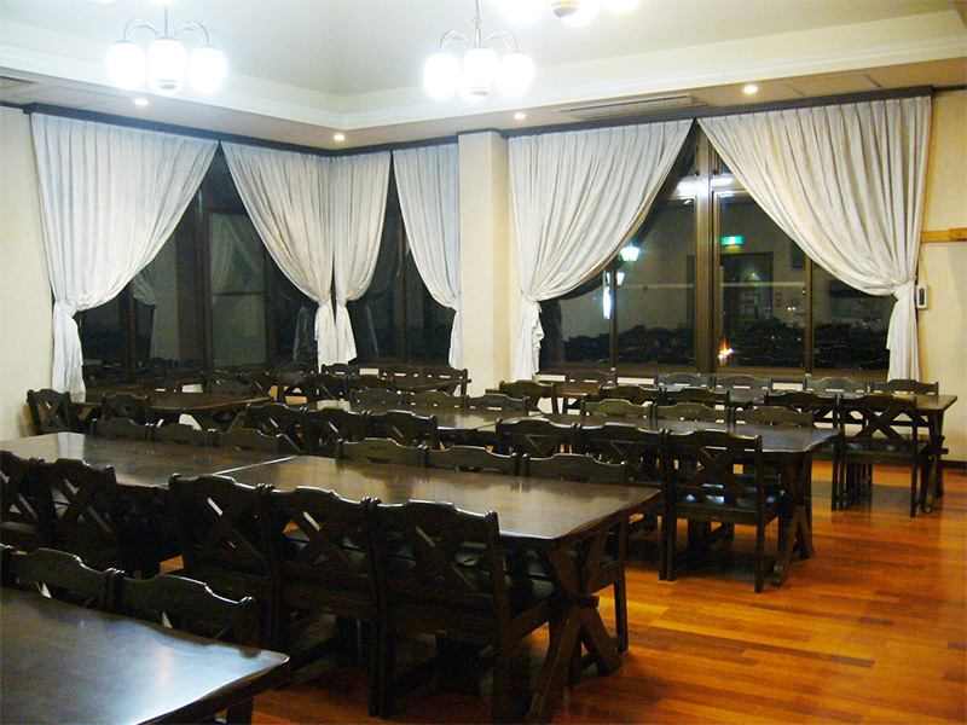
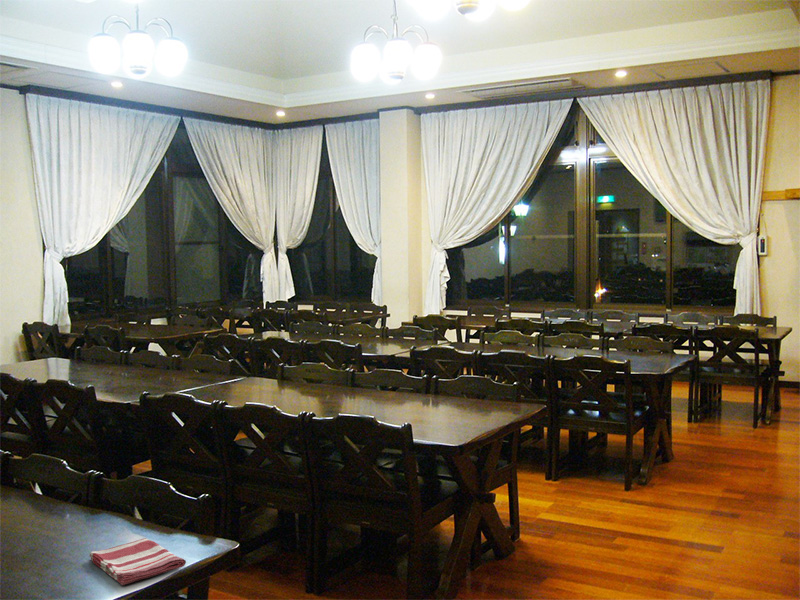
+ dish towel [88,538,187,586]
